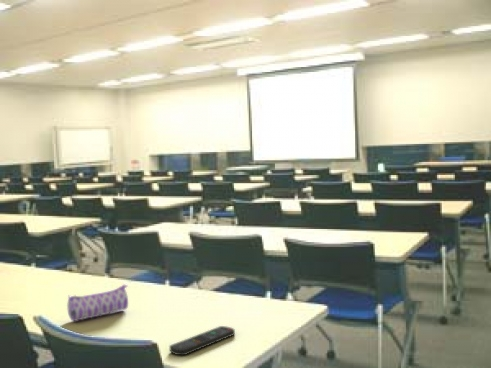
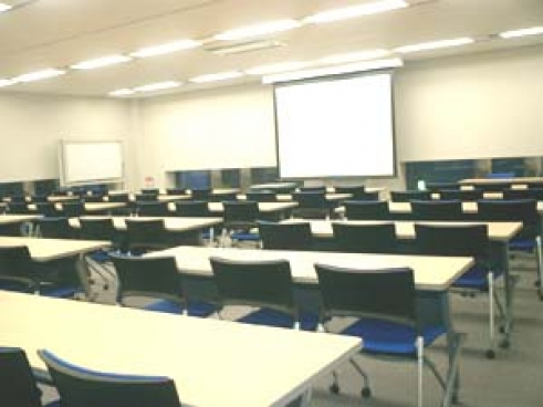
- pencil case [66,284,129,322]
- remote control [168,325,236,357]
